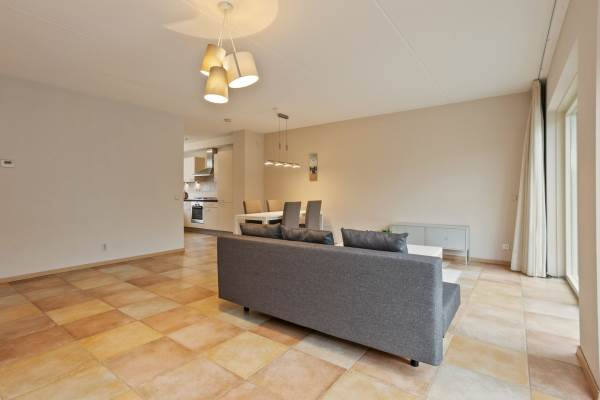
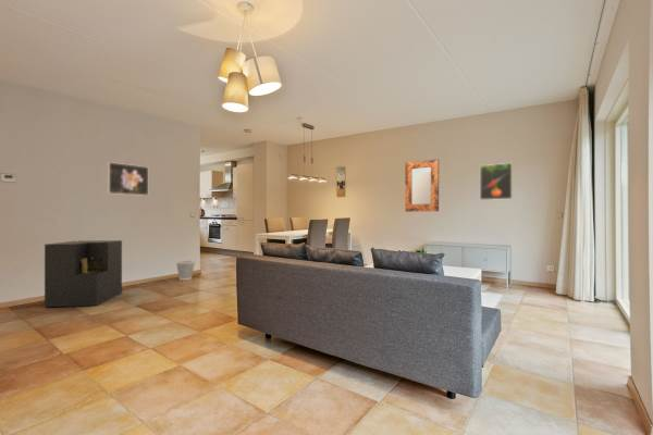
+ home mirror [404,158,440,213]
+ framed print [107,161,149,197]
+ storage cabinet [44,239,123,308]
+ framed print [479,162,514,201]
+ wastebasket [175,259,196,281]
